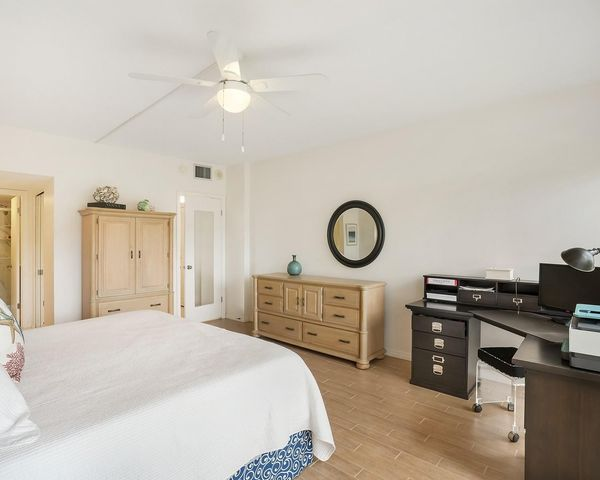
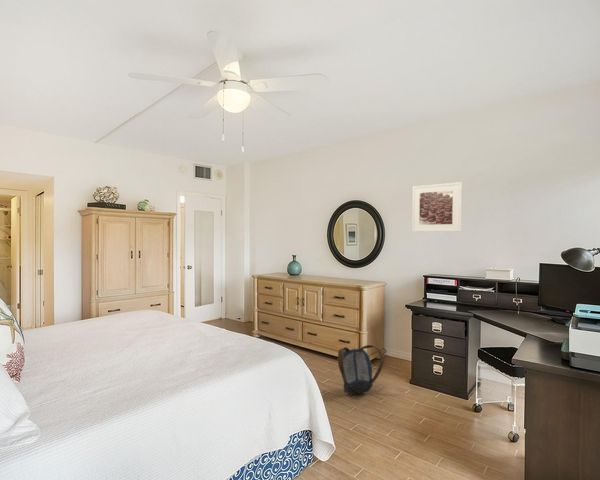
+ backpack [337,344,385,395]
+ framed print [411,181,463,233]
